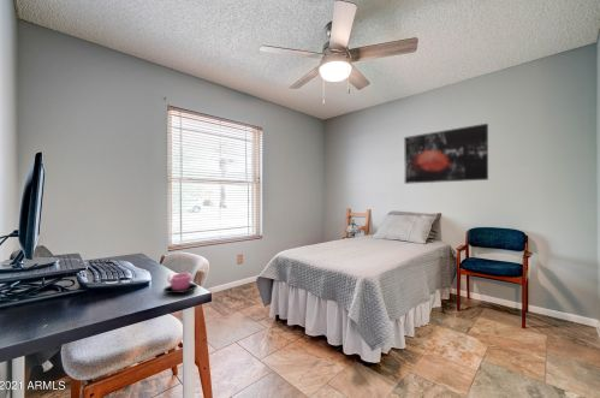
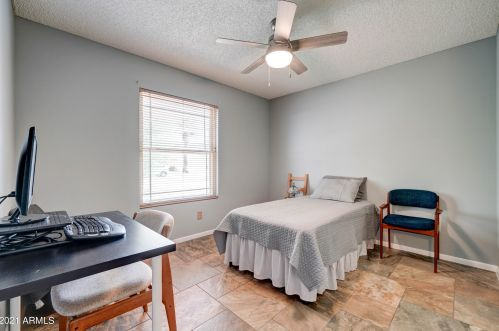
- wall art [403,123,489,185]
- cup [162,272,200,295]
